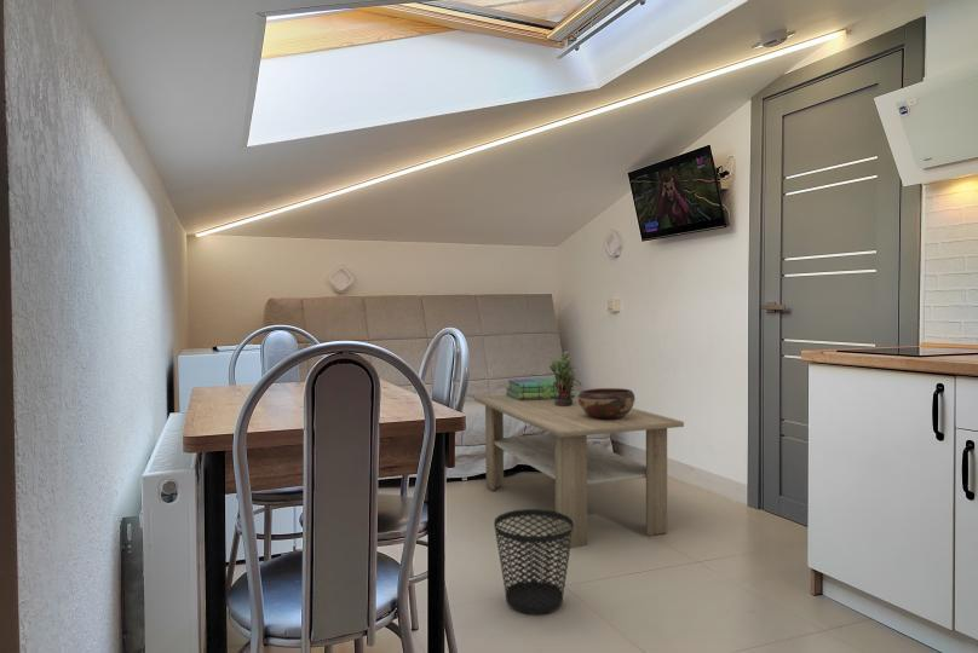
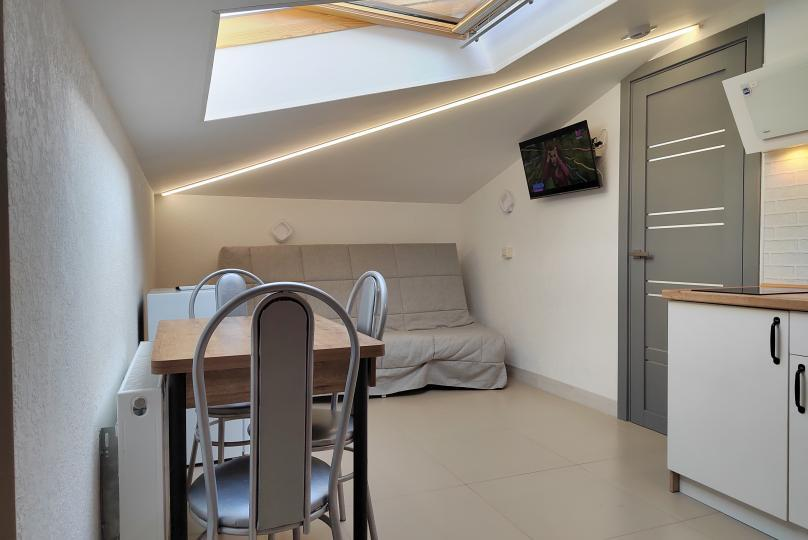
- wastebasket [493,508,574,616]
- coffee table [473,392,685,549]
- decorative bowl [579,387,635,420]
- stack of books [505,377,576,400]
- potted plant [547,349,583,406]
